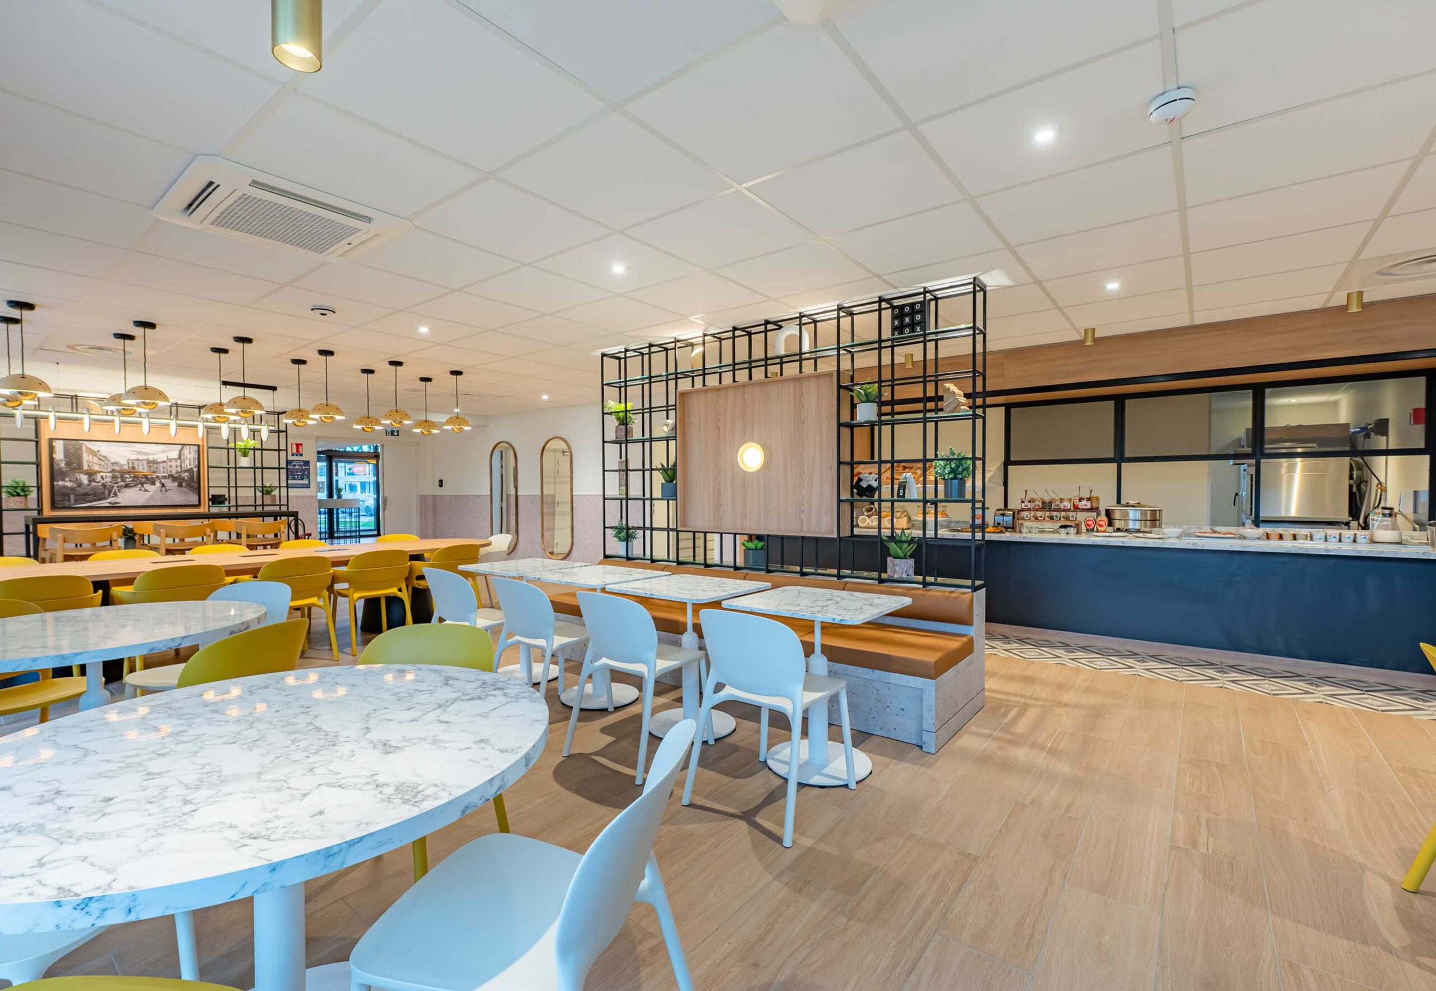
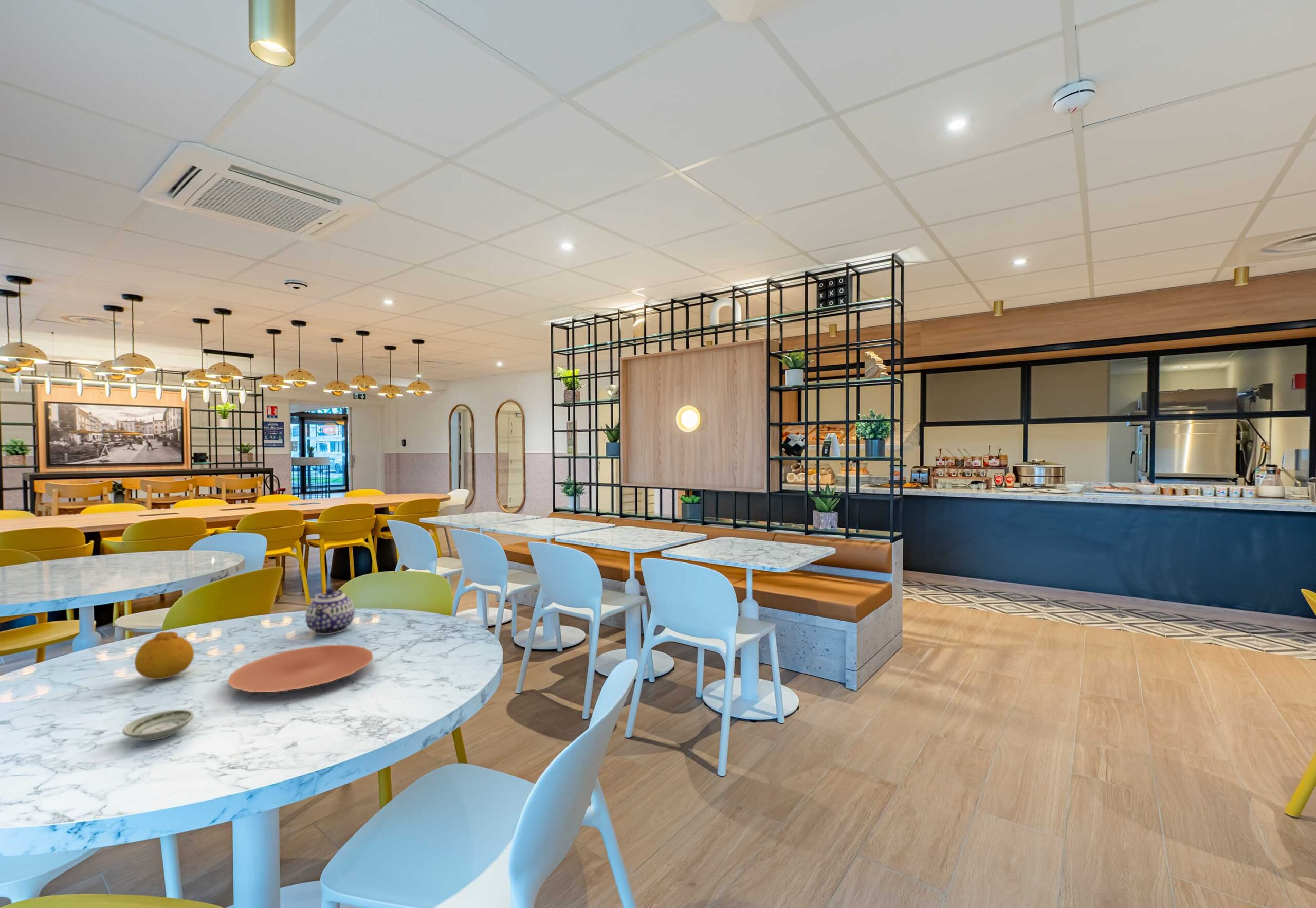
+ plate [227,644,374,693]
+ saucer [122,709,195,741]
+ teapot [305,588,355,635]
+ fruit [134,631,195,680]
